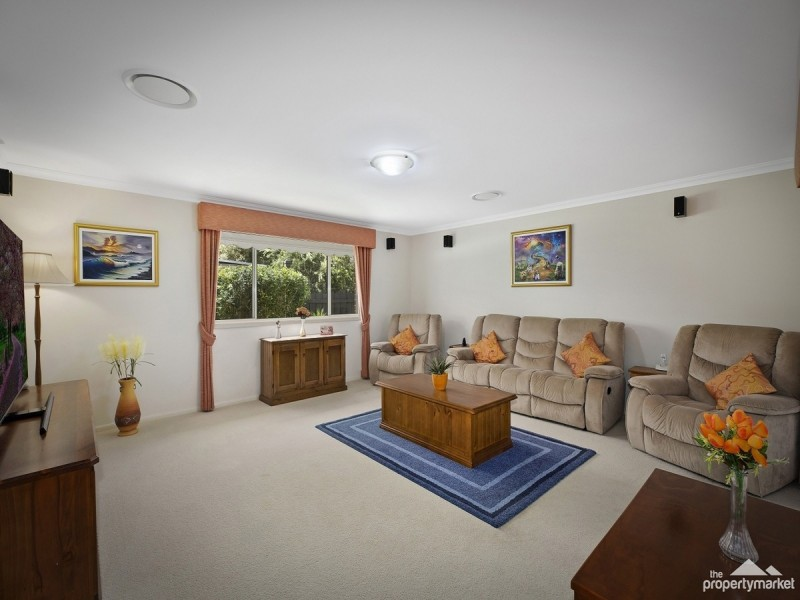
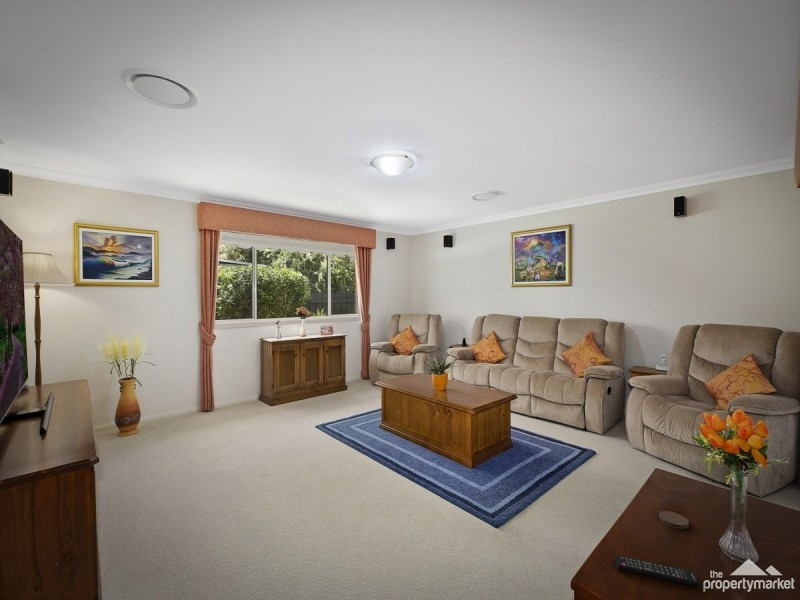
+ coaster [658,510,690,530]
+ remote control [614,554,701,588]
